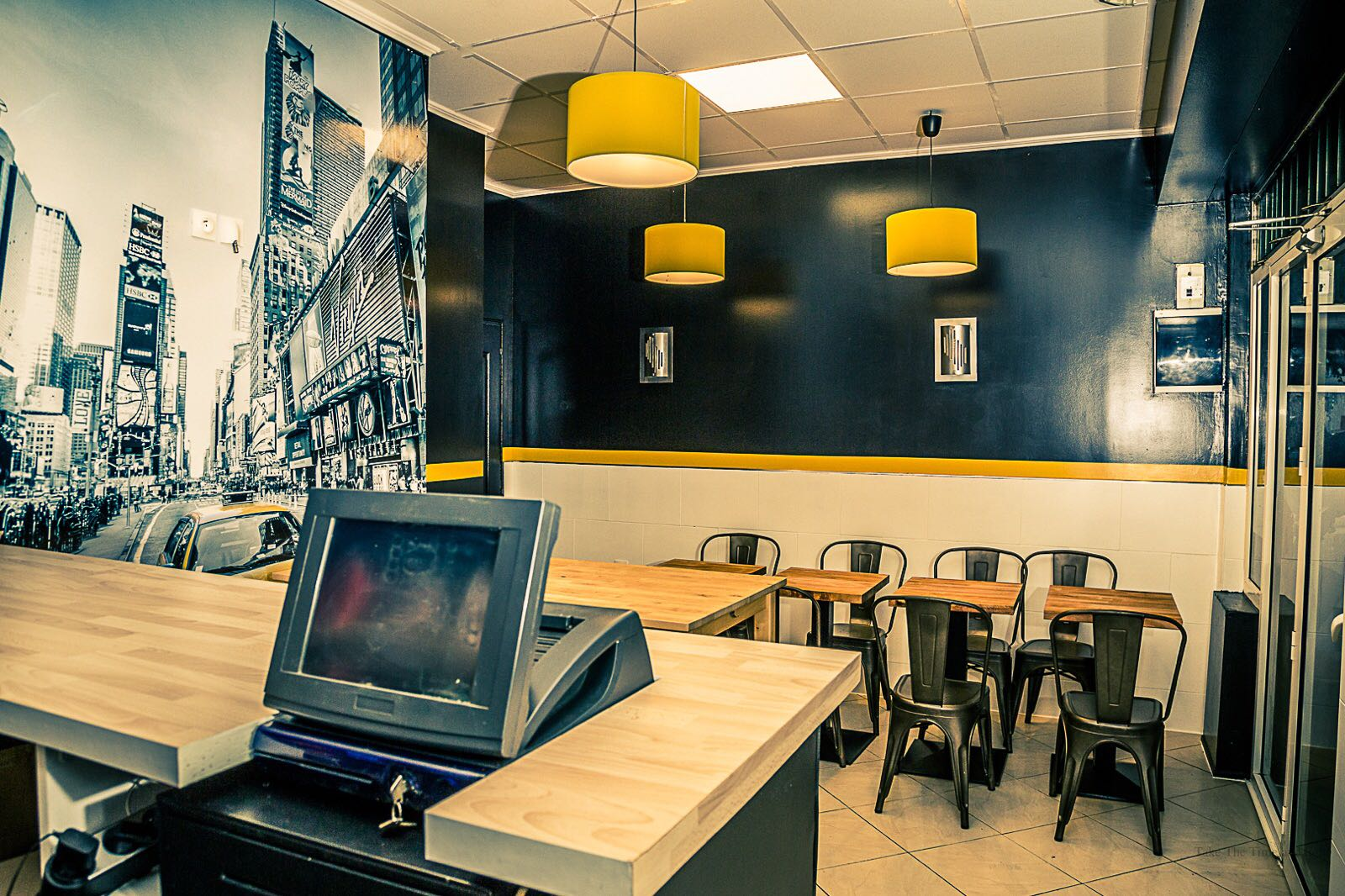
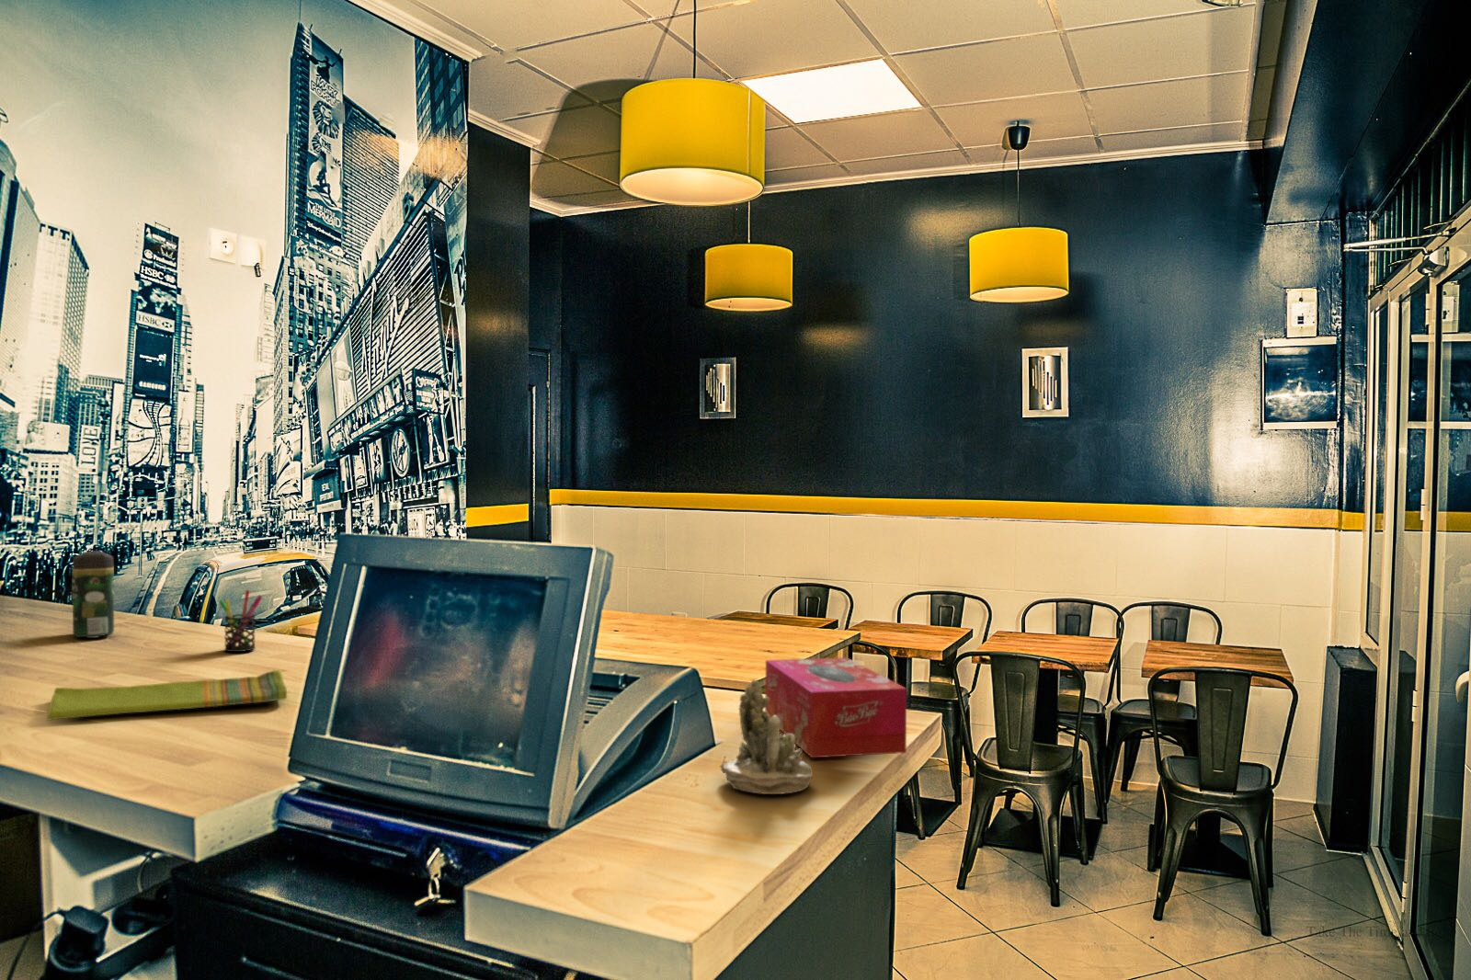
+ coffee jar [71,550,115,639]
+ succulent planter [719,678,814,795]
+ pen holder [218,590,262,653]
+ dish towel [46,669,288,722]
+ tissue box [764,656,908,758]
